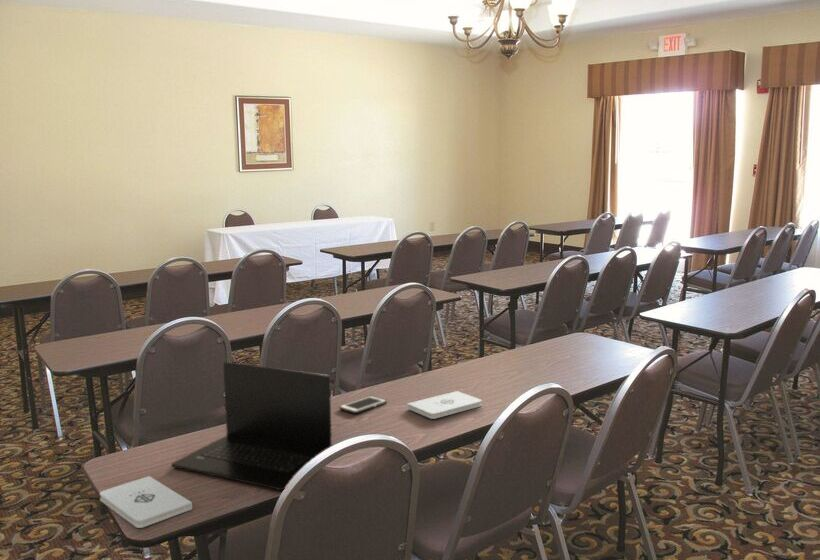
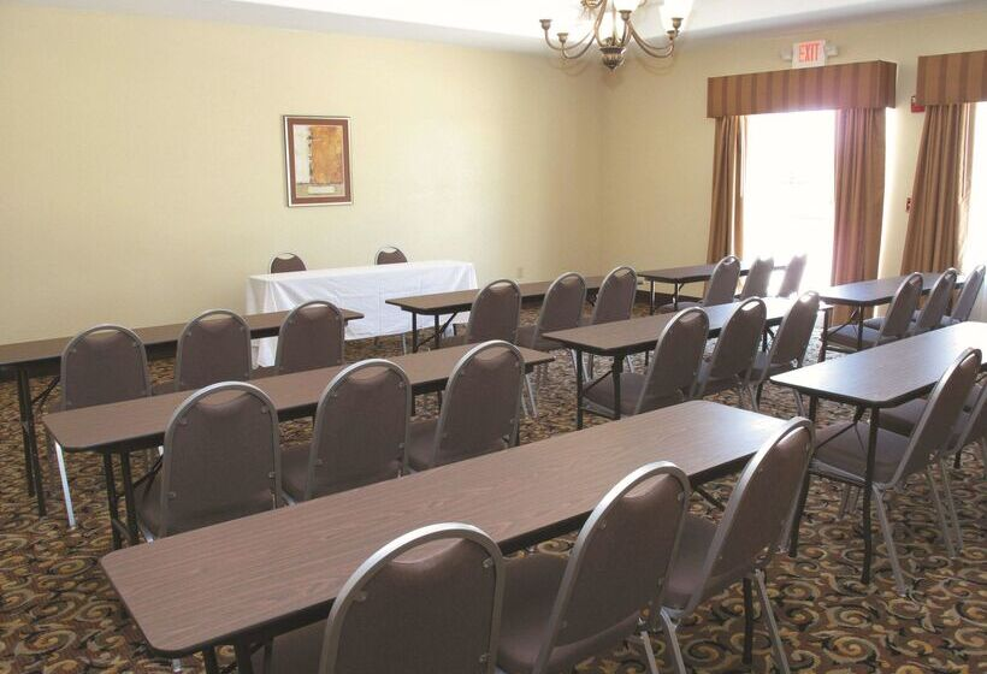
- cell phone [339,395,388,414]
- laptop [170,361,333,491]
- notepad [99,475,193,529]
- notepad [406,390,483,420]
